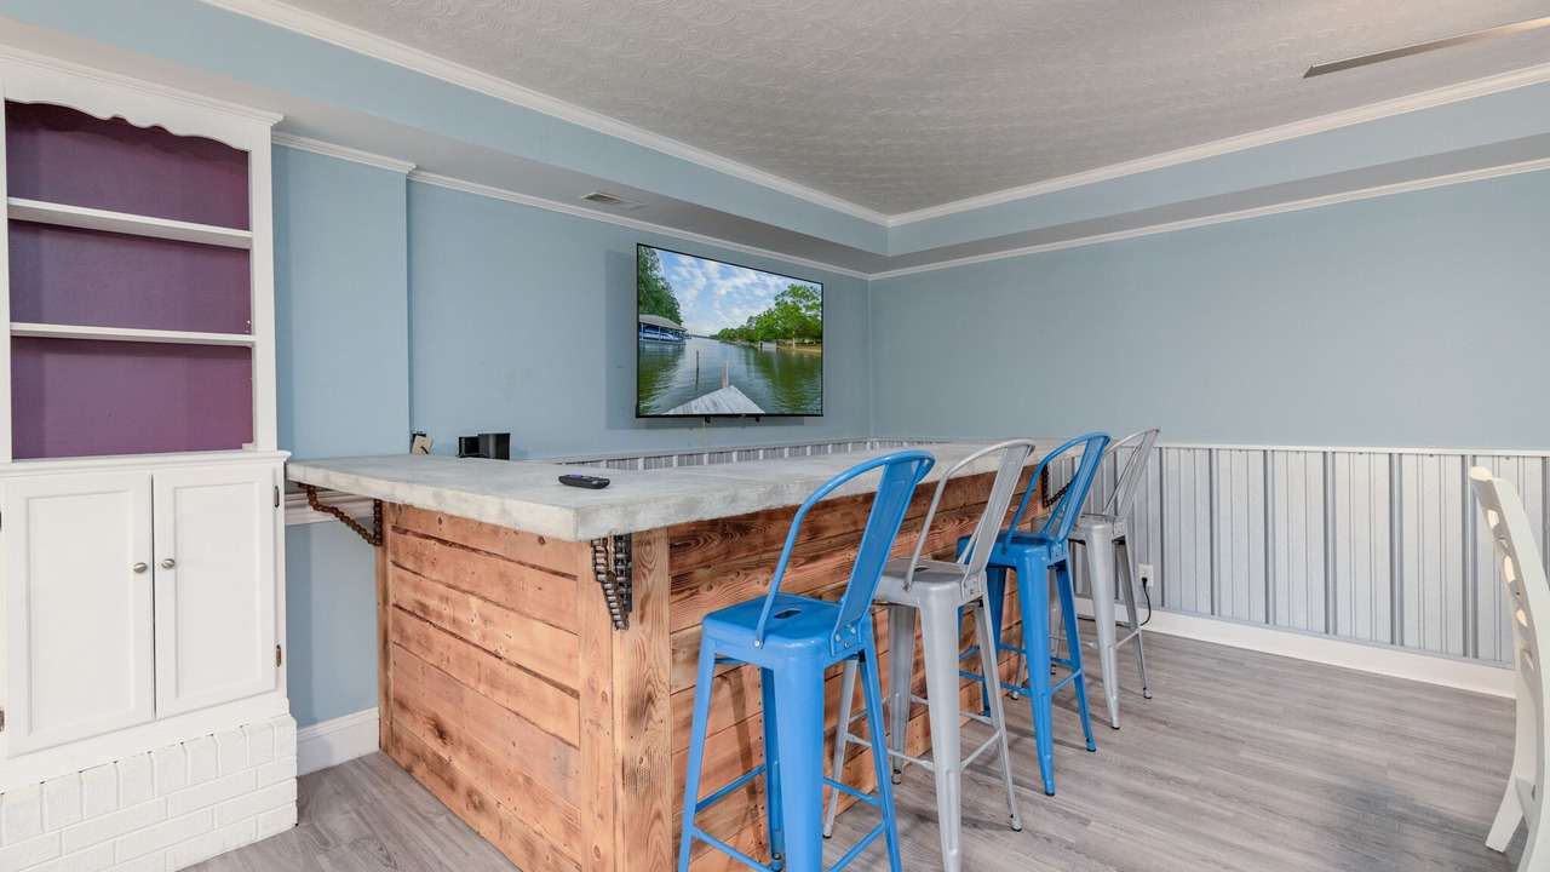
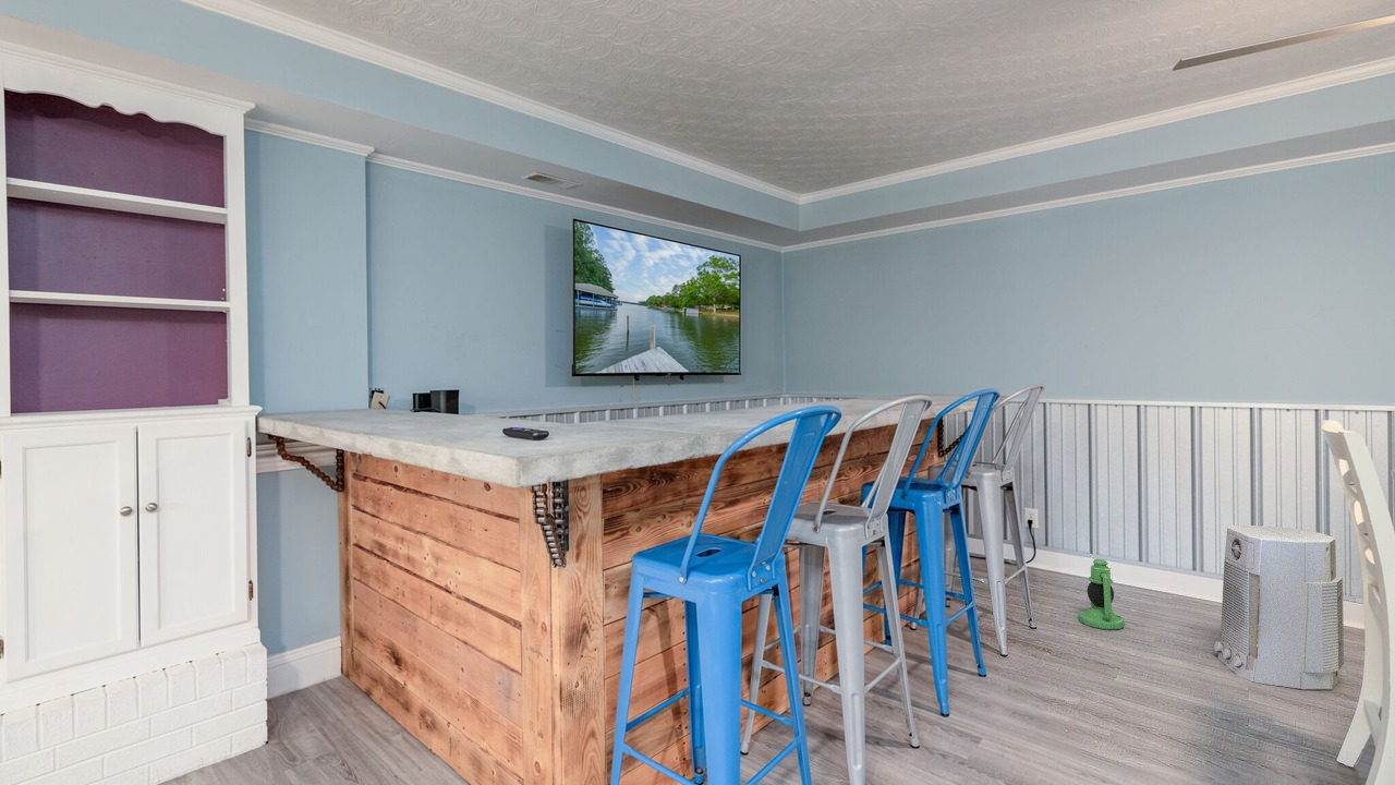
+ lantern [1078,558,1126,630]
+ air purifier [1213,524,1345,690]
